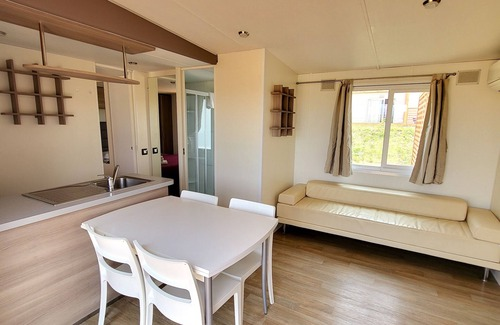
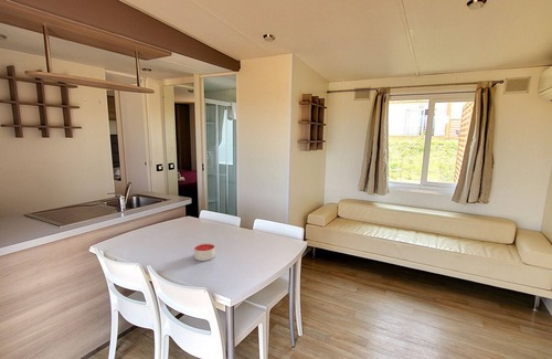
+ candle [193,242,216,262]
